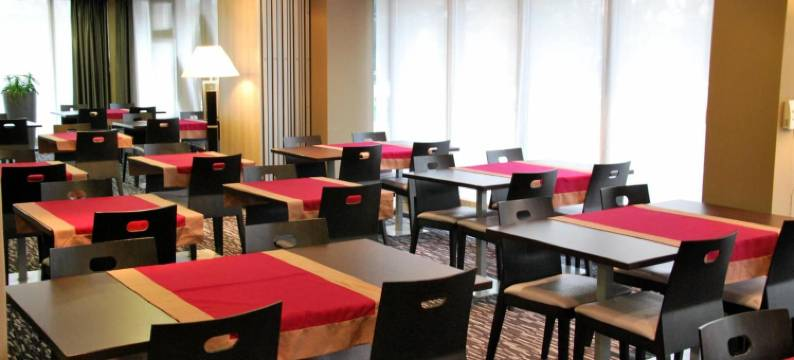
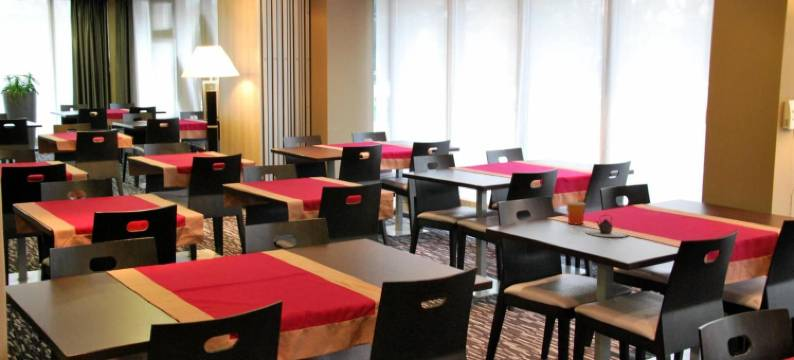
+ mug [566,201,587,225]
+ teapot [584,214,629,238]
